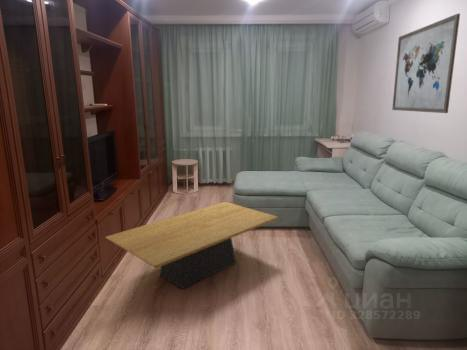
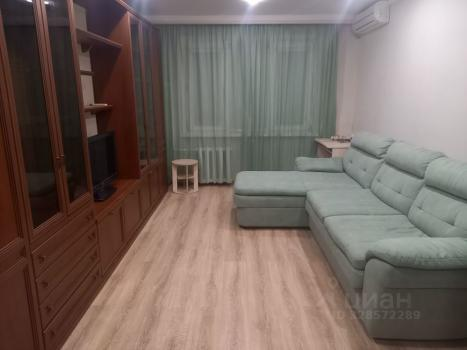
- coffee table [104,201,279,290]
- wall art [391,13,461,114]
